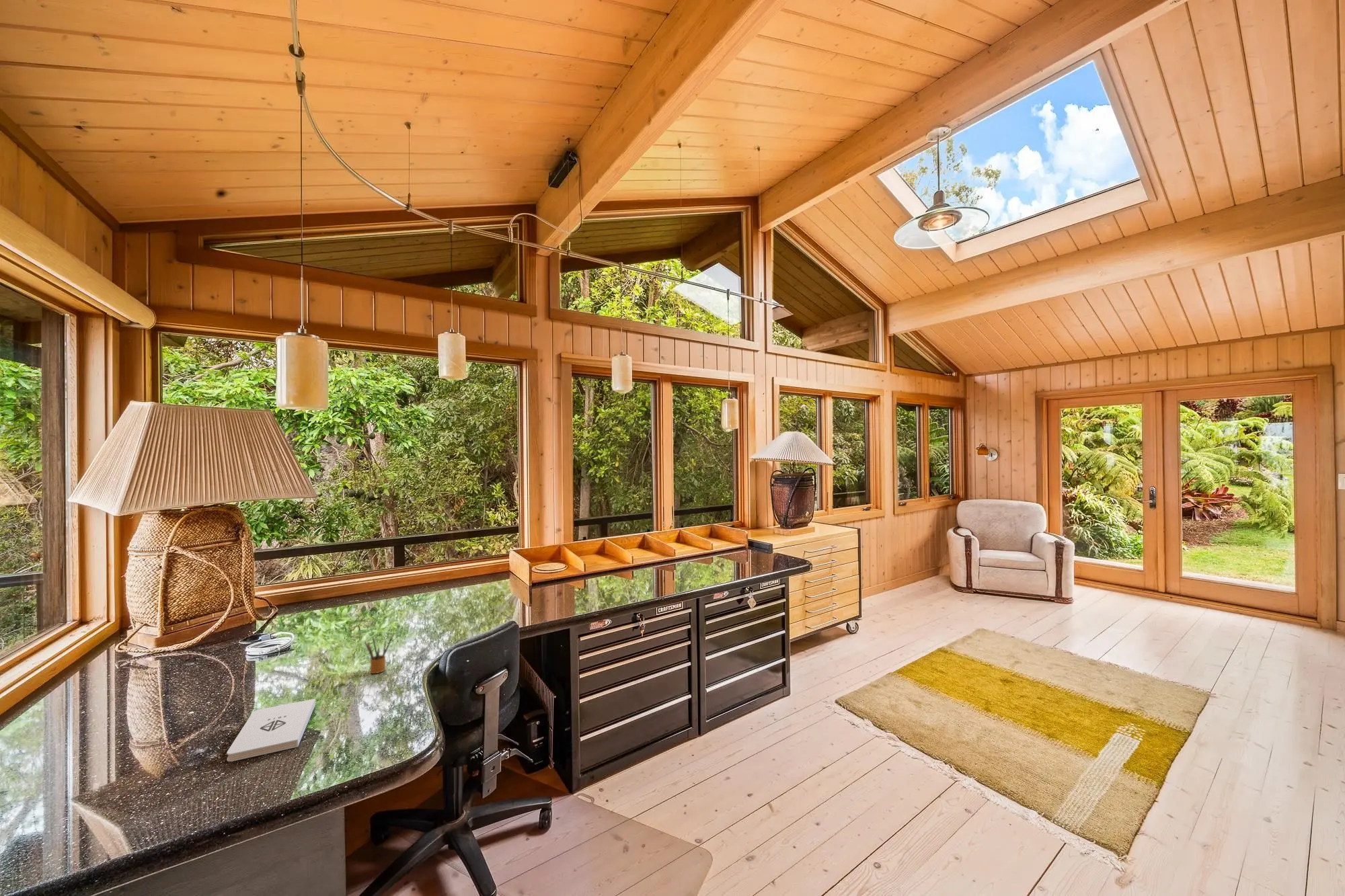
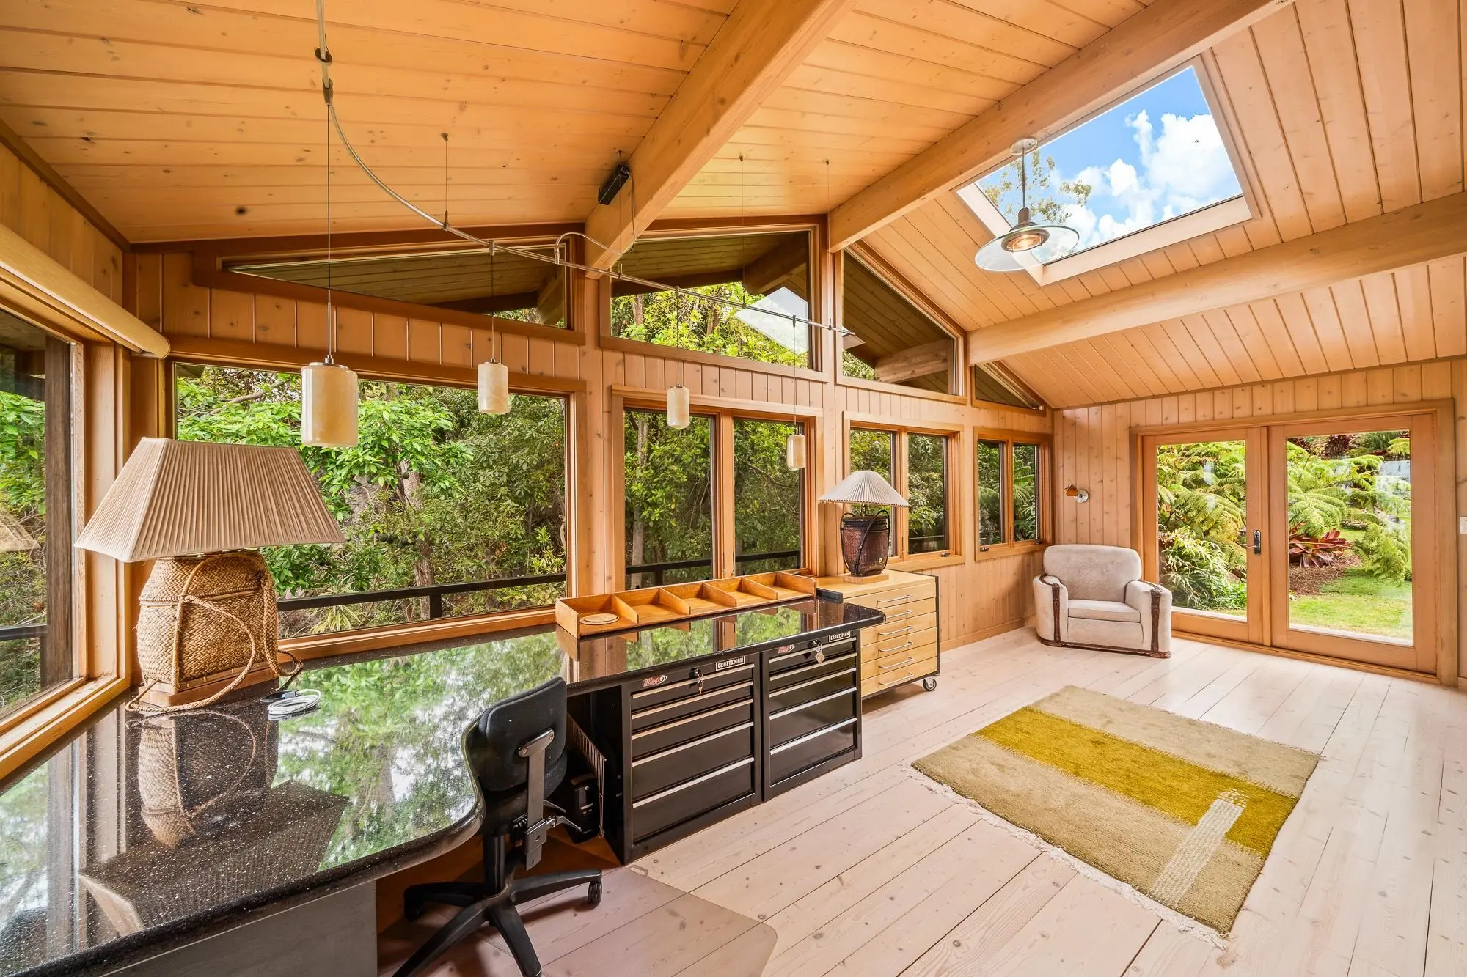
- pencil box [364,635,393,674]
- notepad [226,698,316,762]
